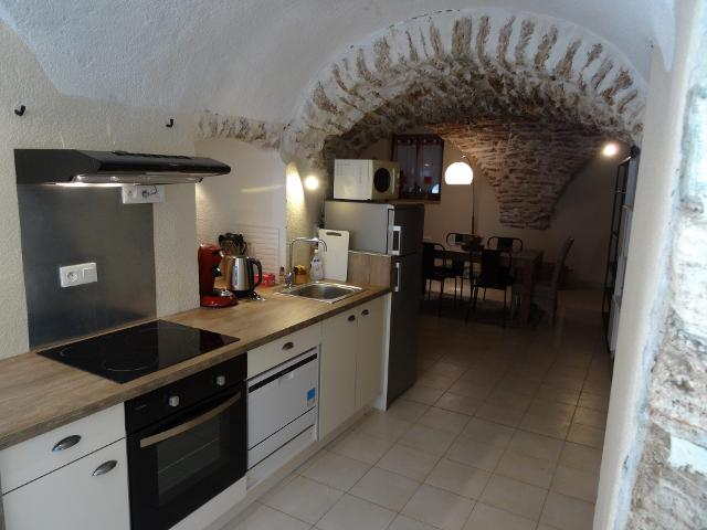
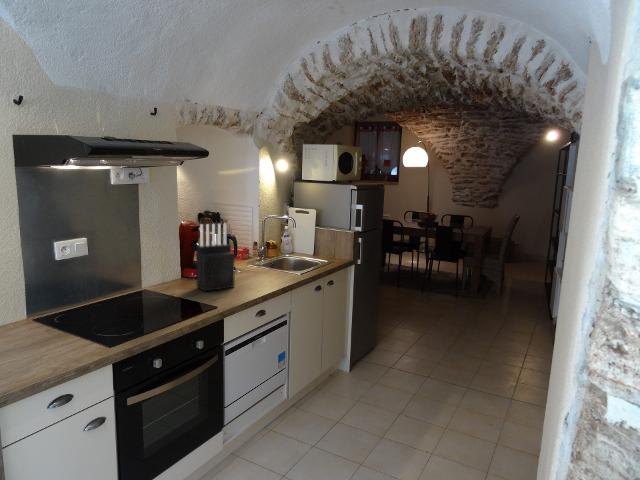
+ knife block [195,223,236,292]
